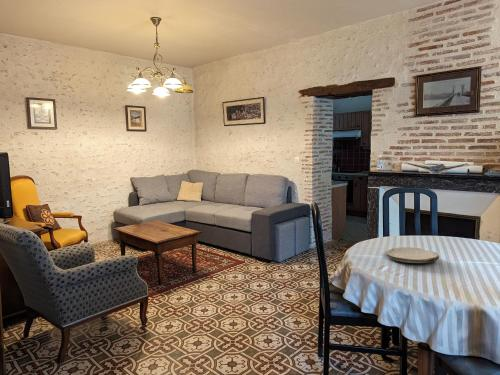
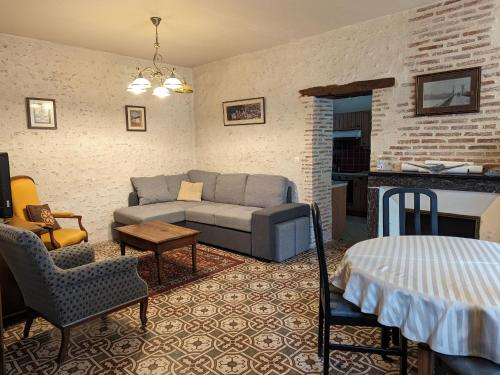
- plate [385,246,440,264]
